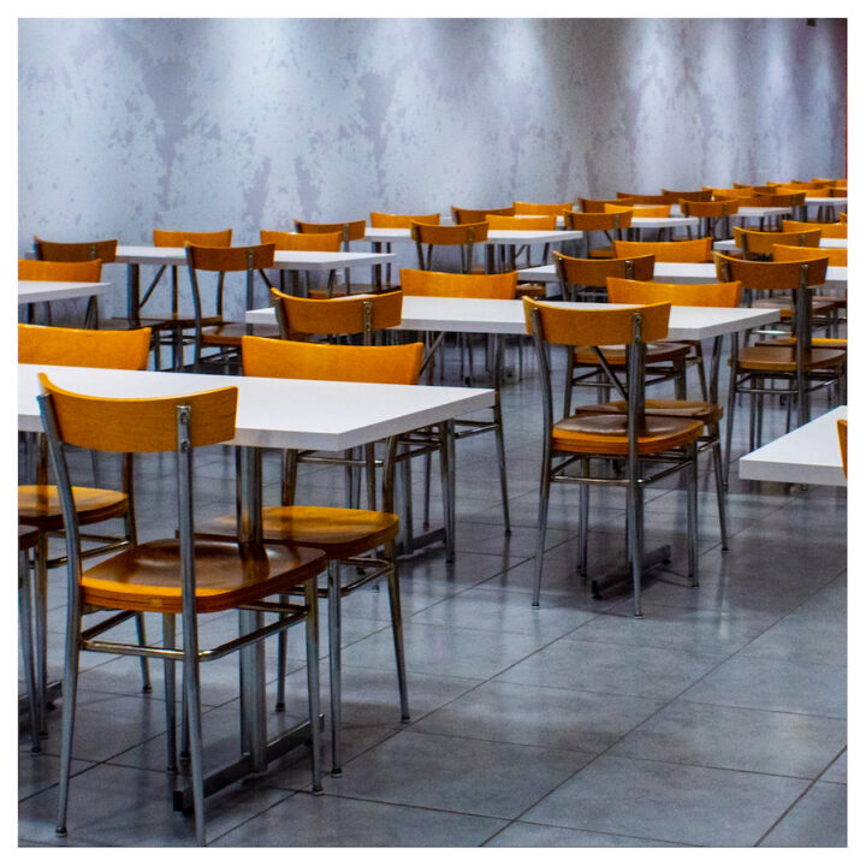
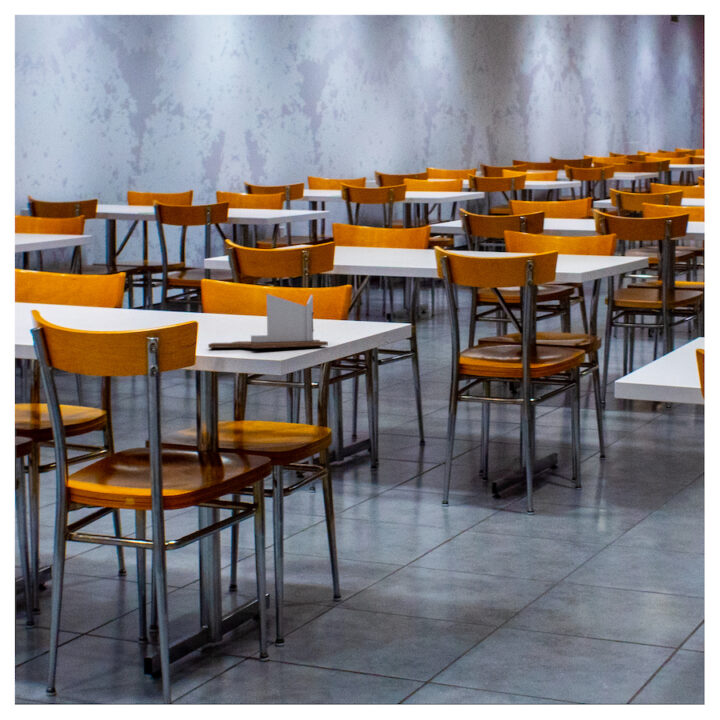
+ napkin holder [207,293,329,349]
